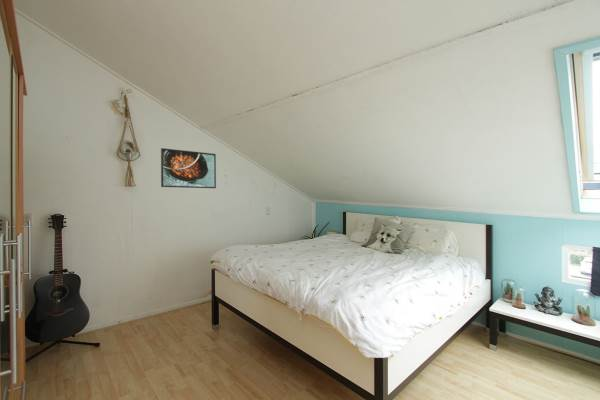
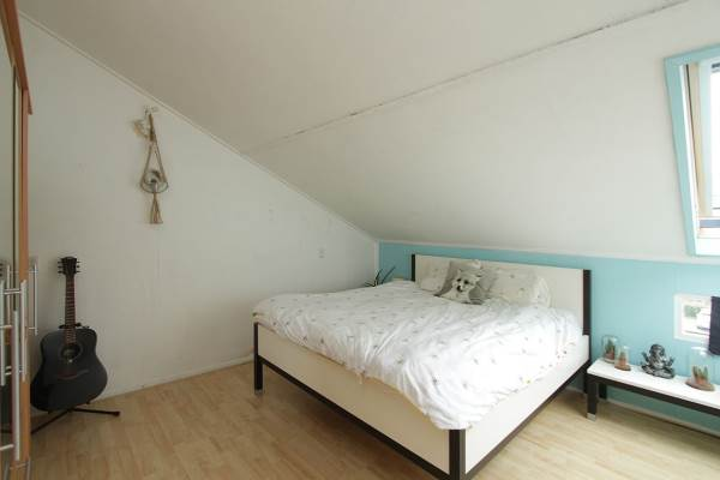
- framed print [160,147,217,189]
